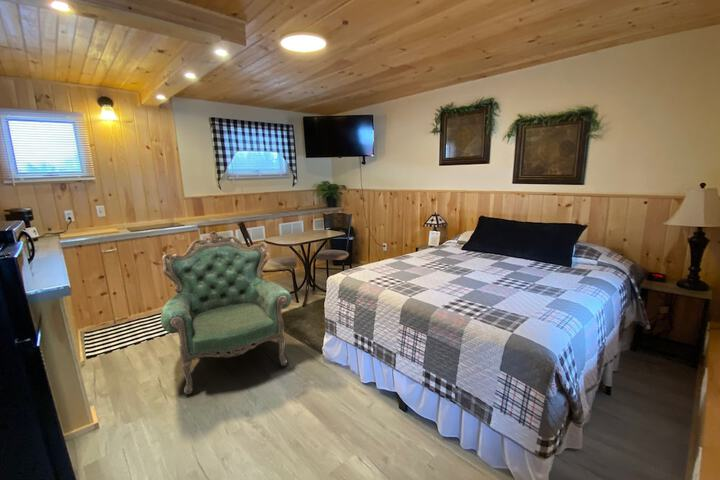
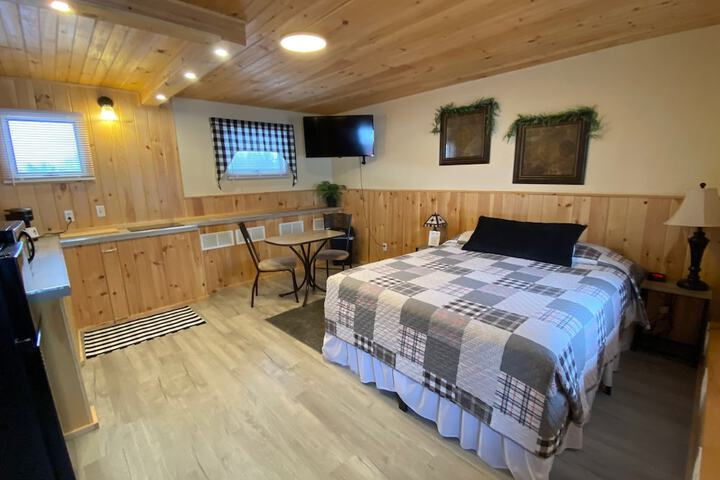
- armchair [160,230,292,395]
